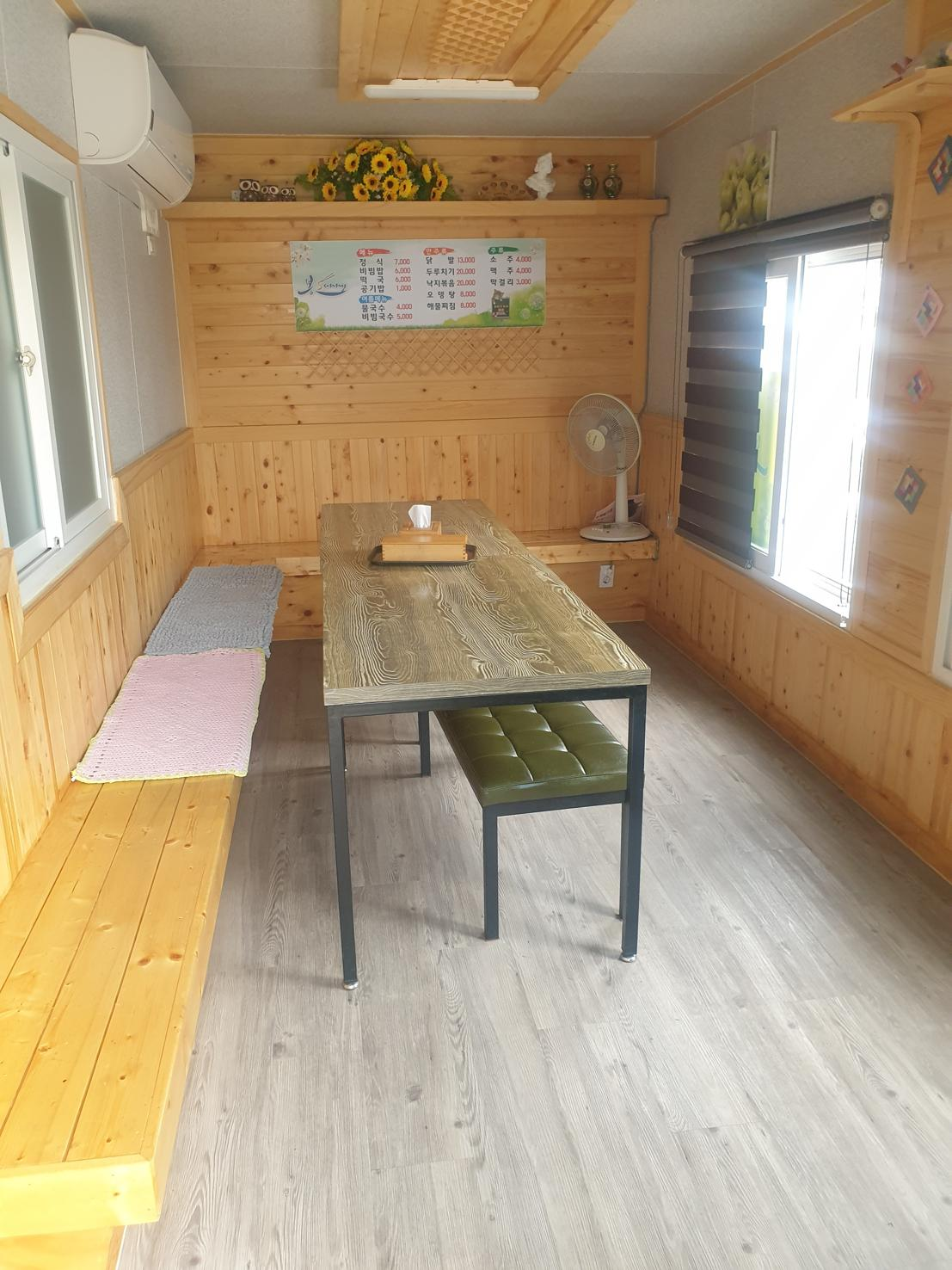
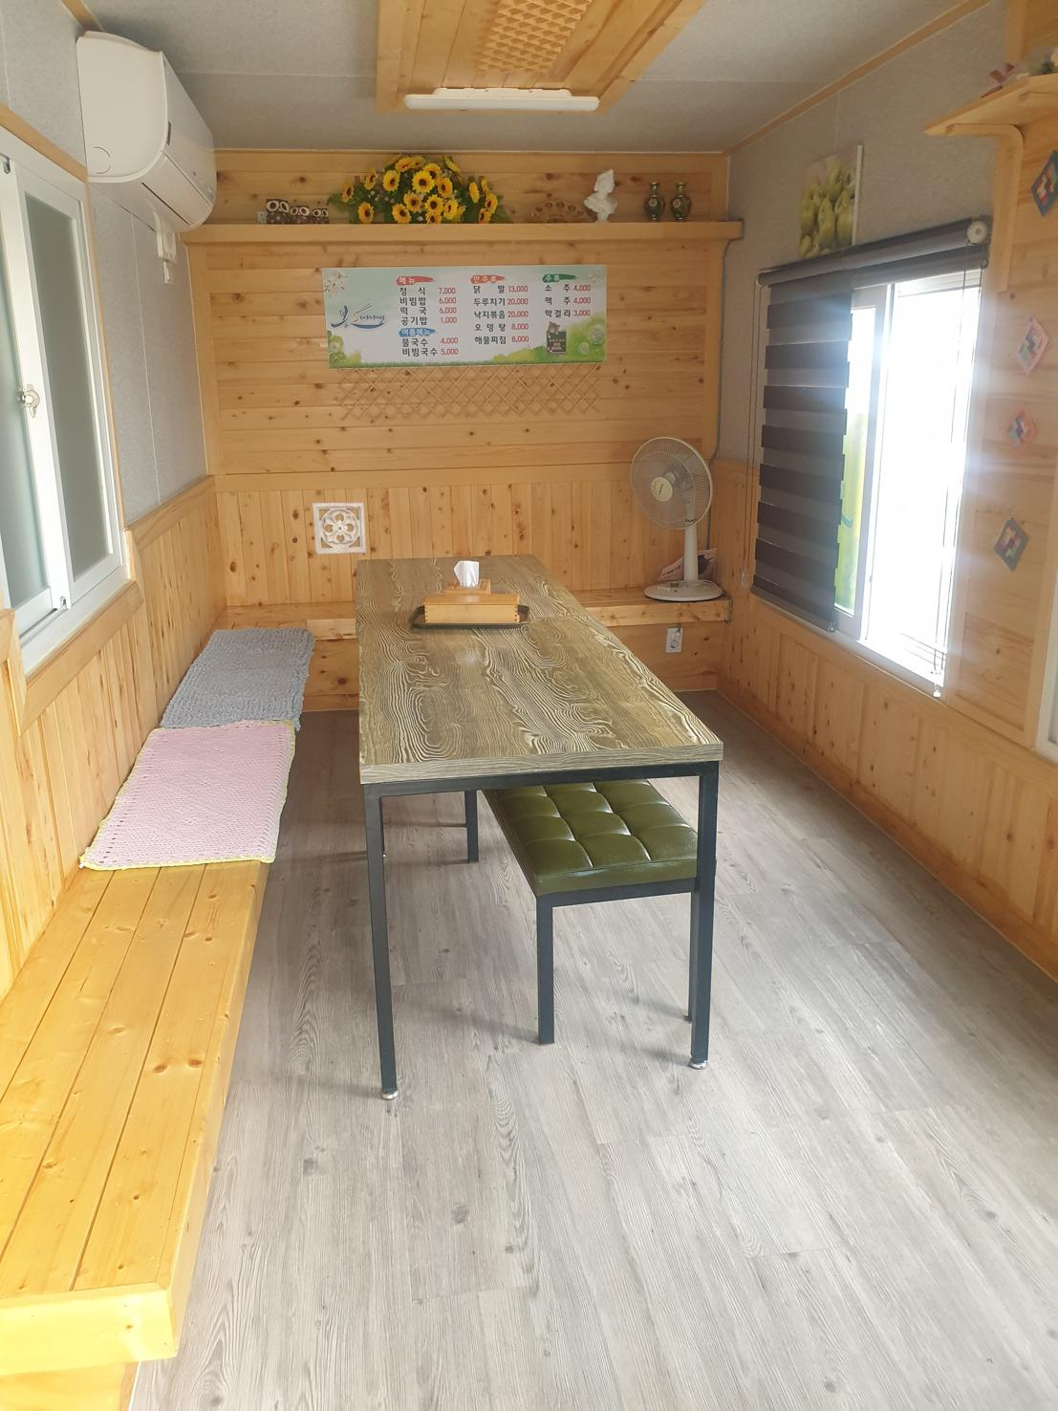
+ wall ornament [311,501,367,556]
